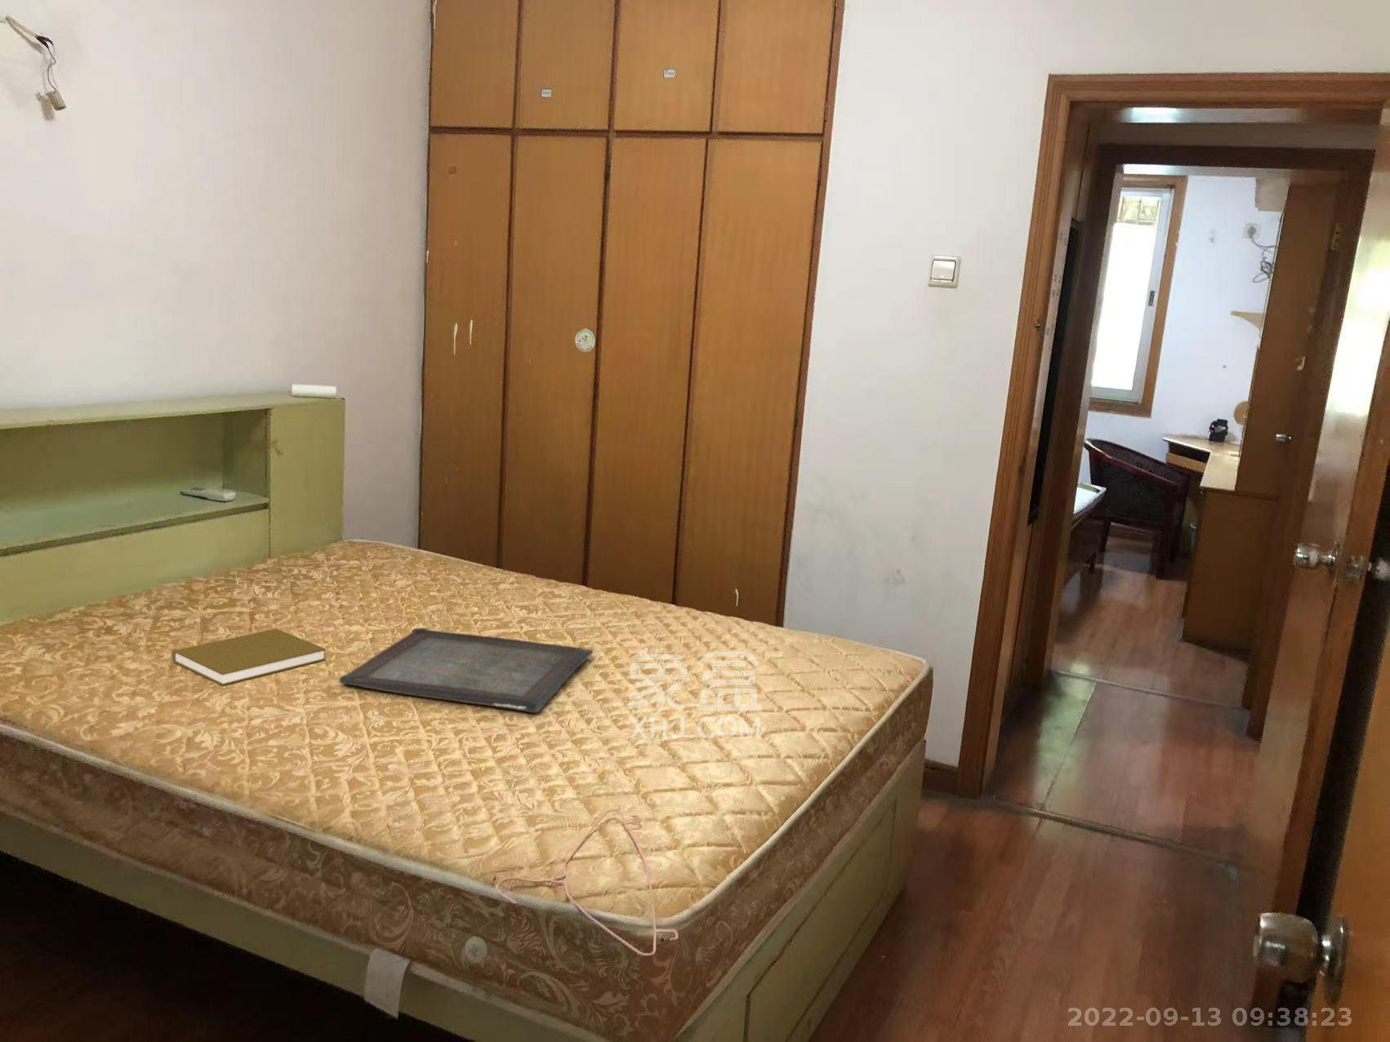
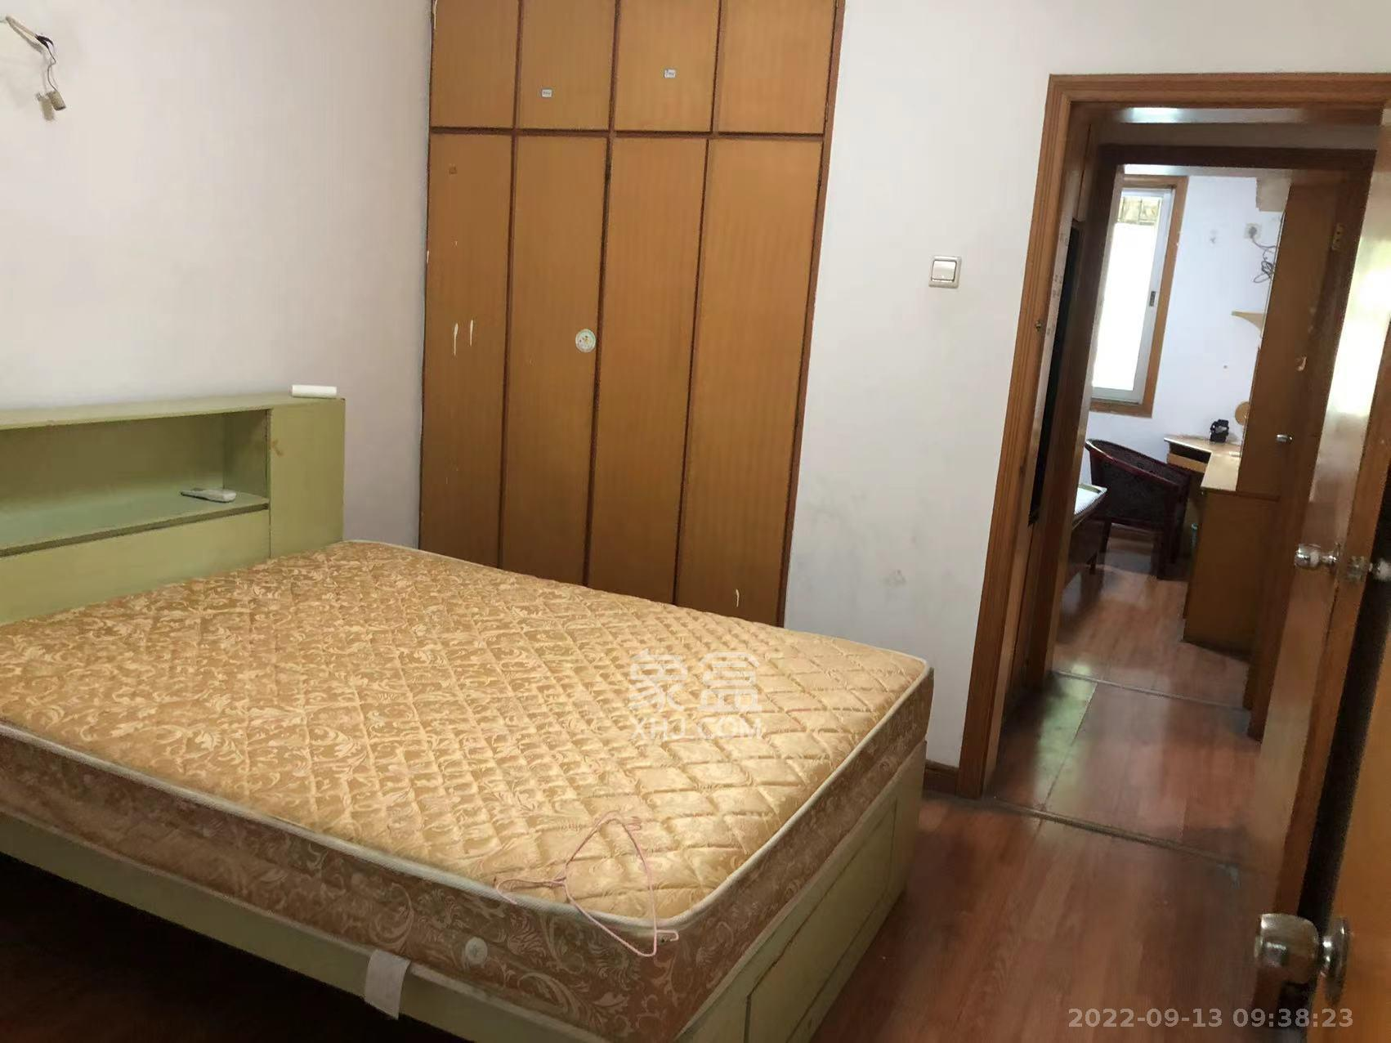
- serving tray [339,627,593,714]
- book [172,628,326,686]
